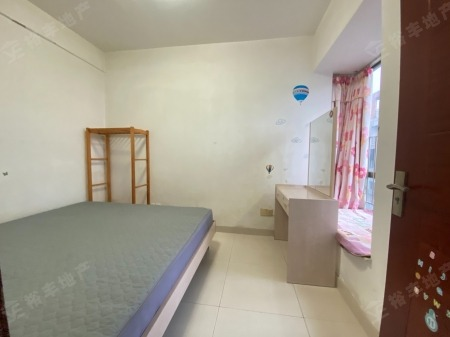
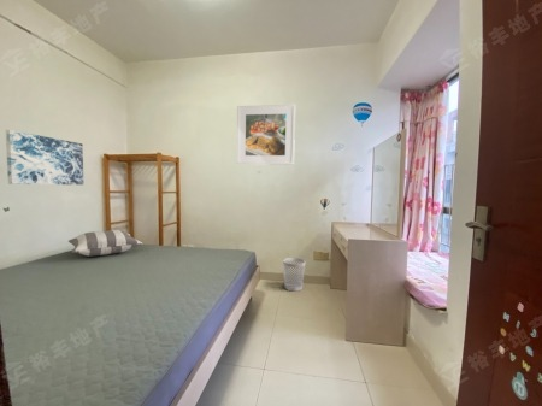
+ wall art [5,129,84,186]
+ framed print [236,104,296,166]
+ wastebasket [282,257,306,293]
+ pillow [67,229,143,258]
